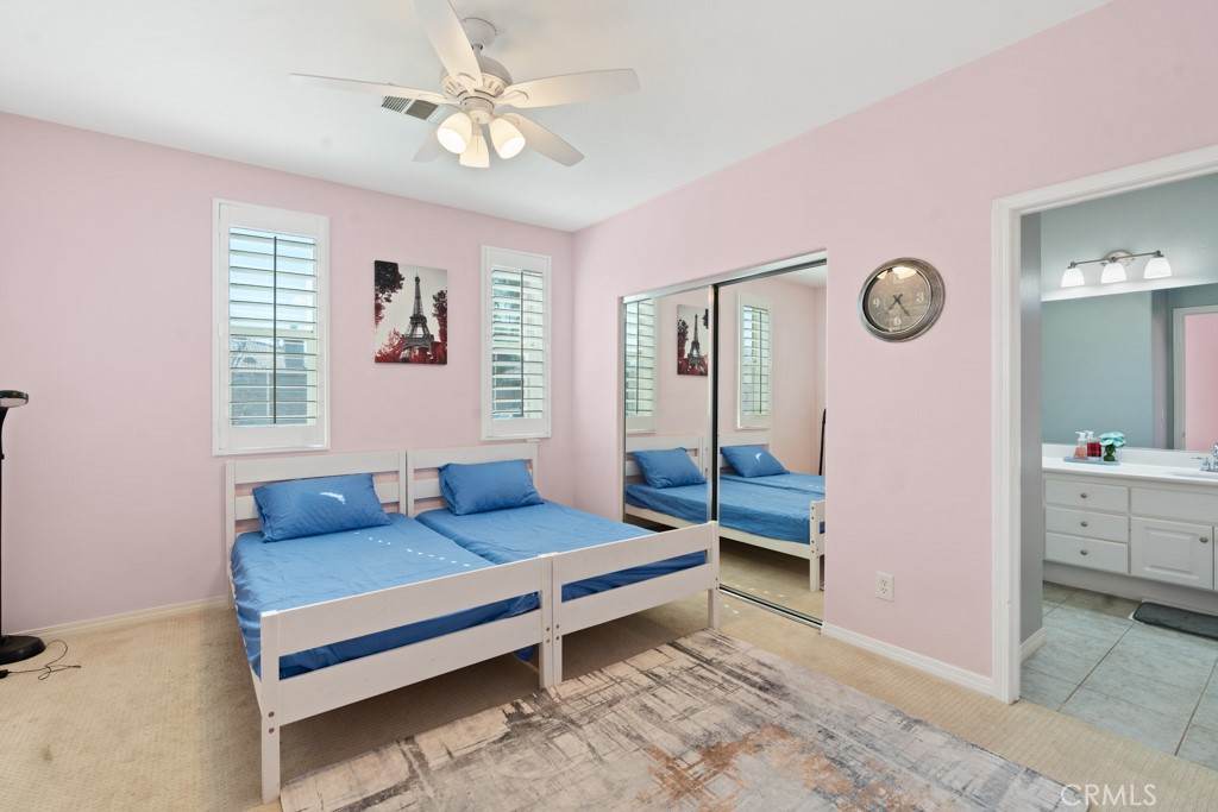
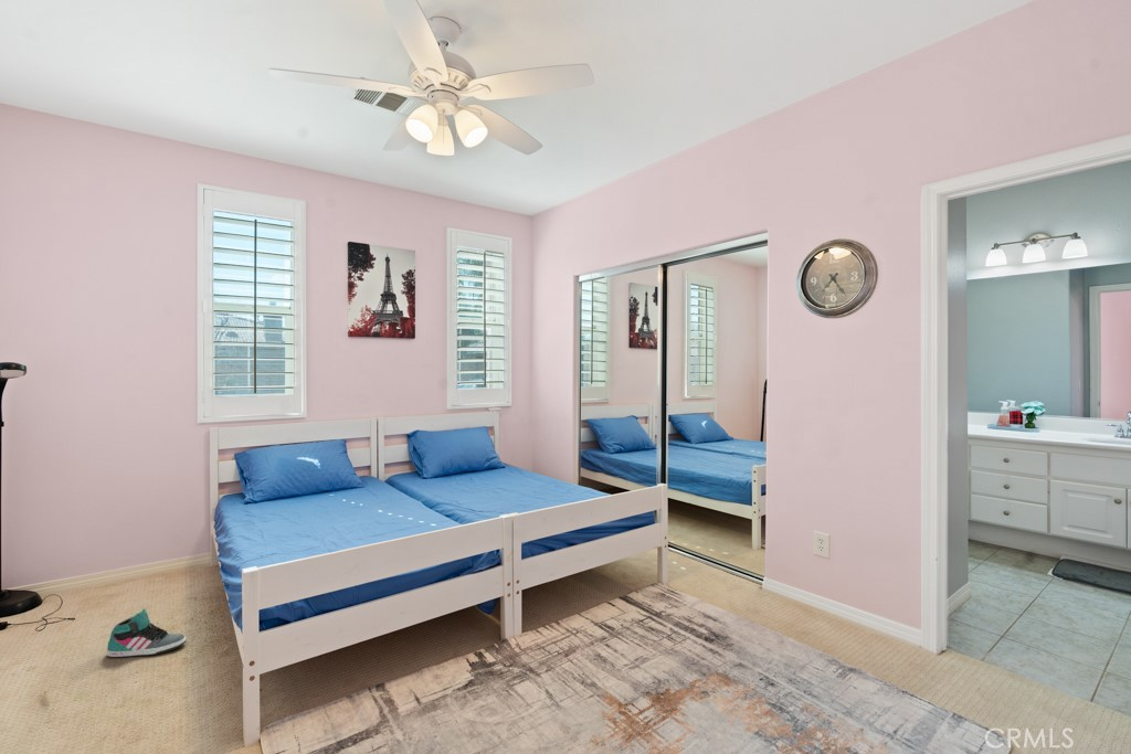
+ sneaker [106,607,187,658]
